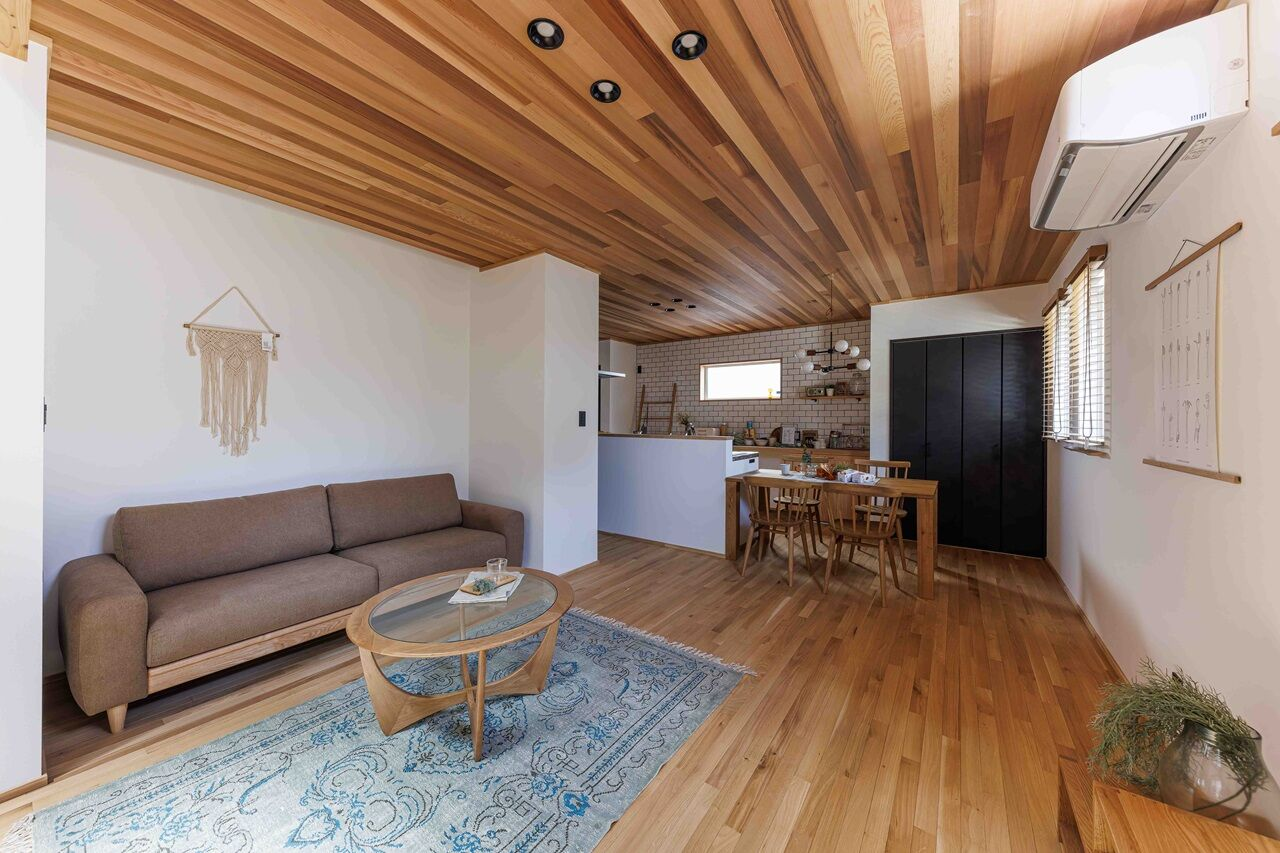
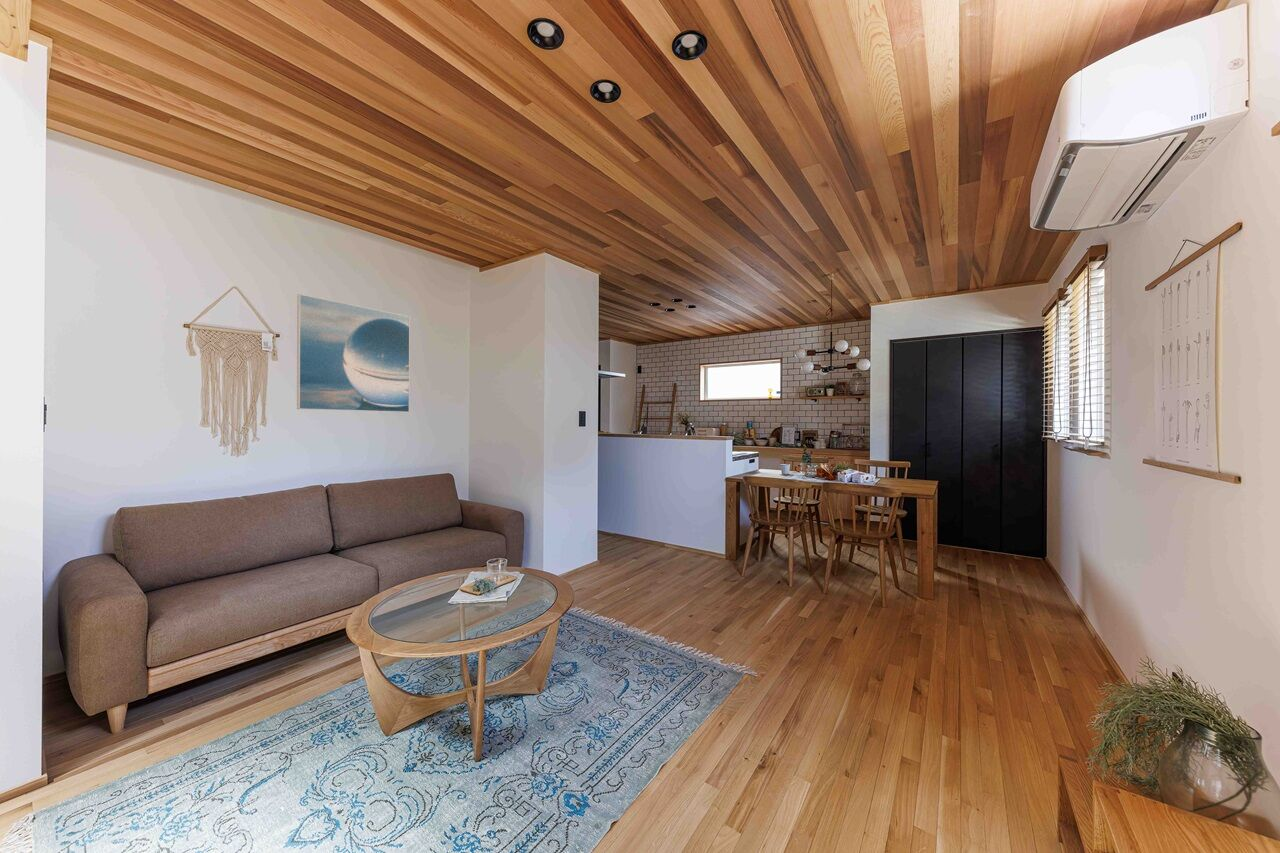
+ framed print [296,293,411,413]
